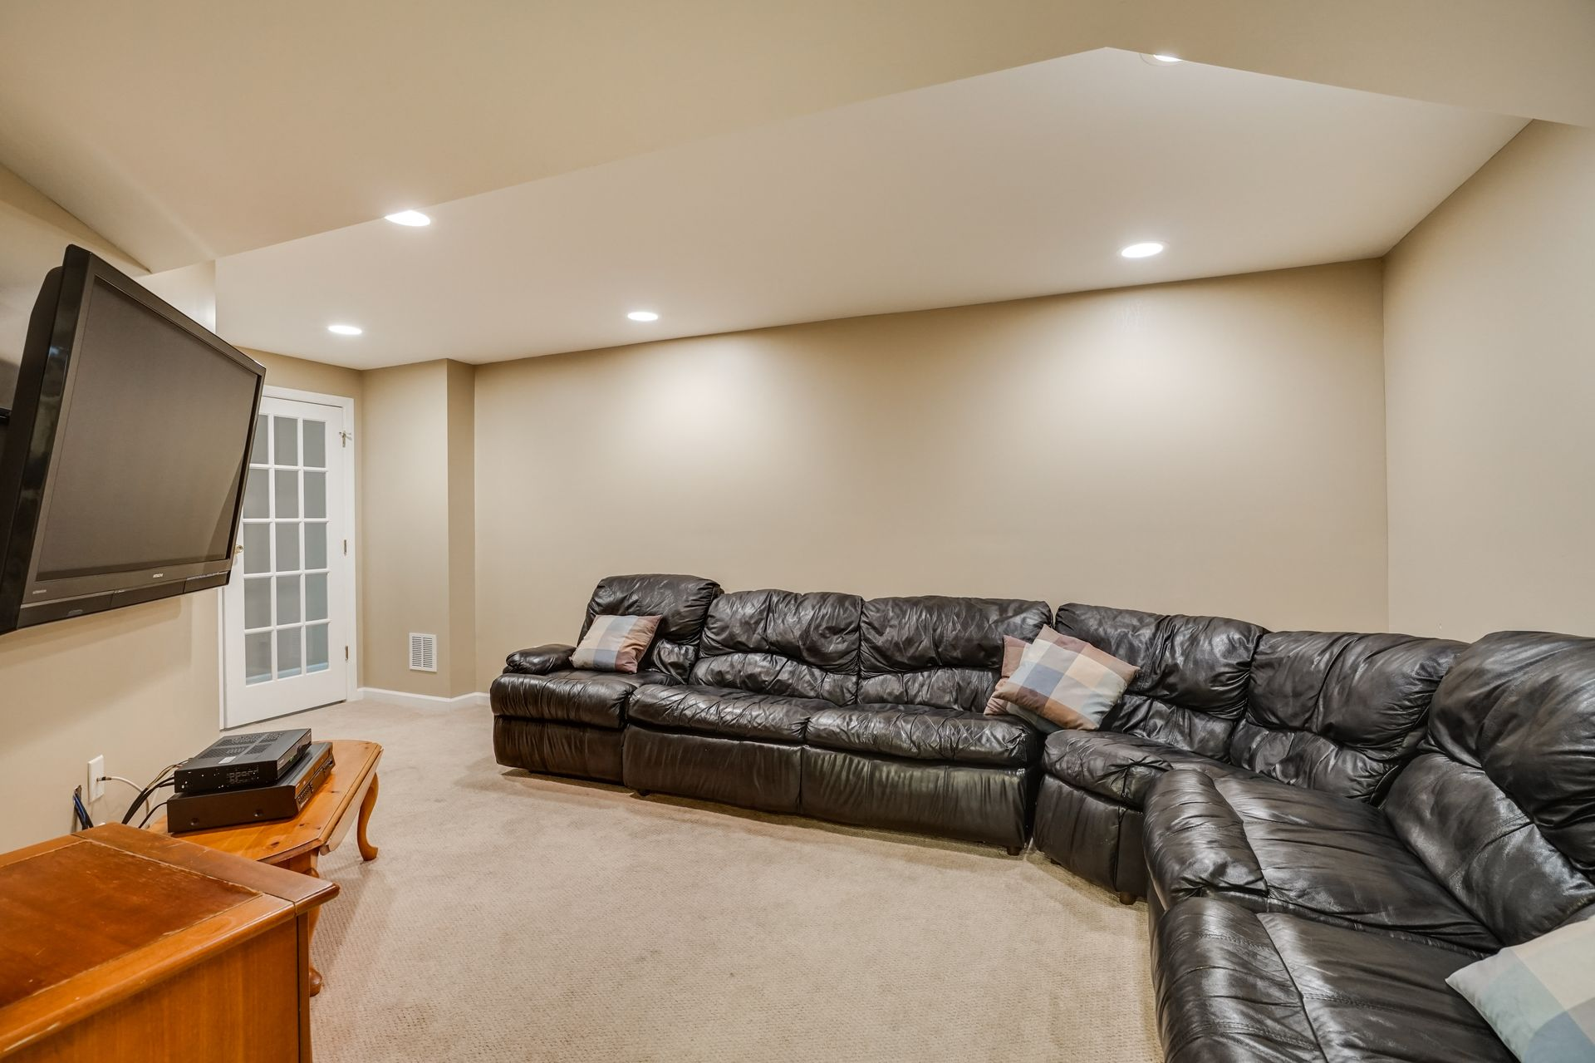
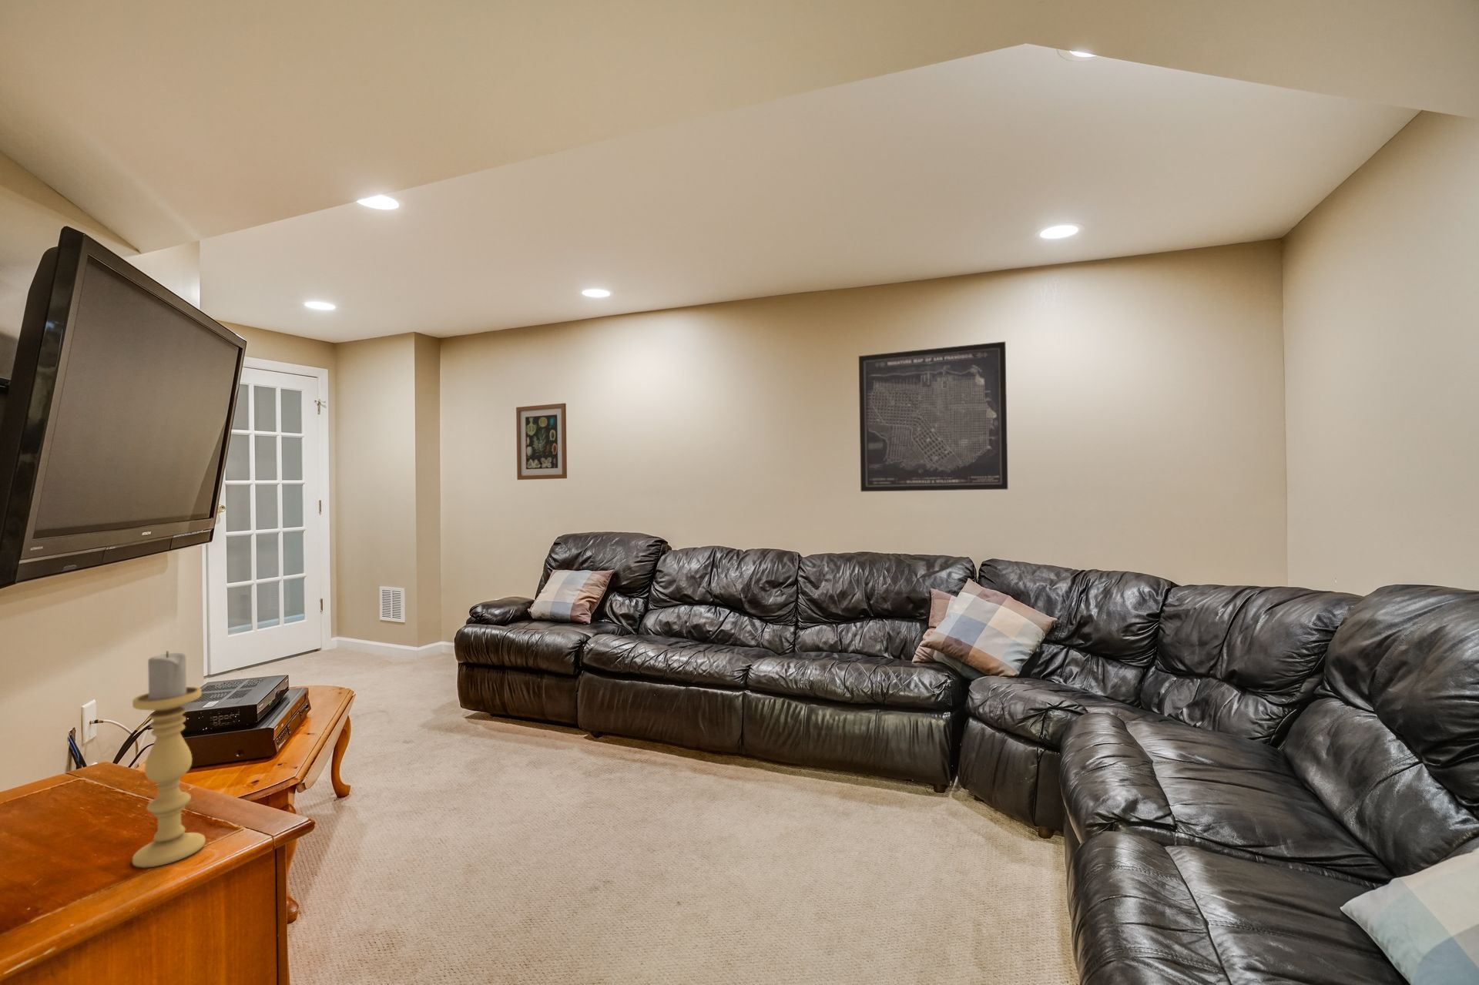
+ candle holder [132,650,207,868]
+ wall art [858,341,1008,492]
+ wall art [516,402,567,480]
